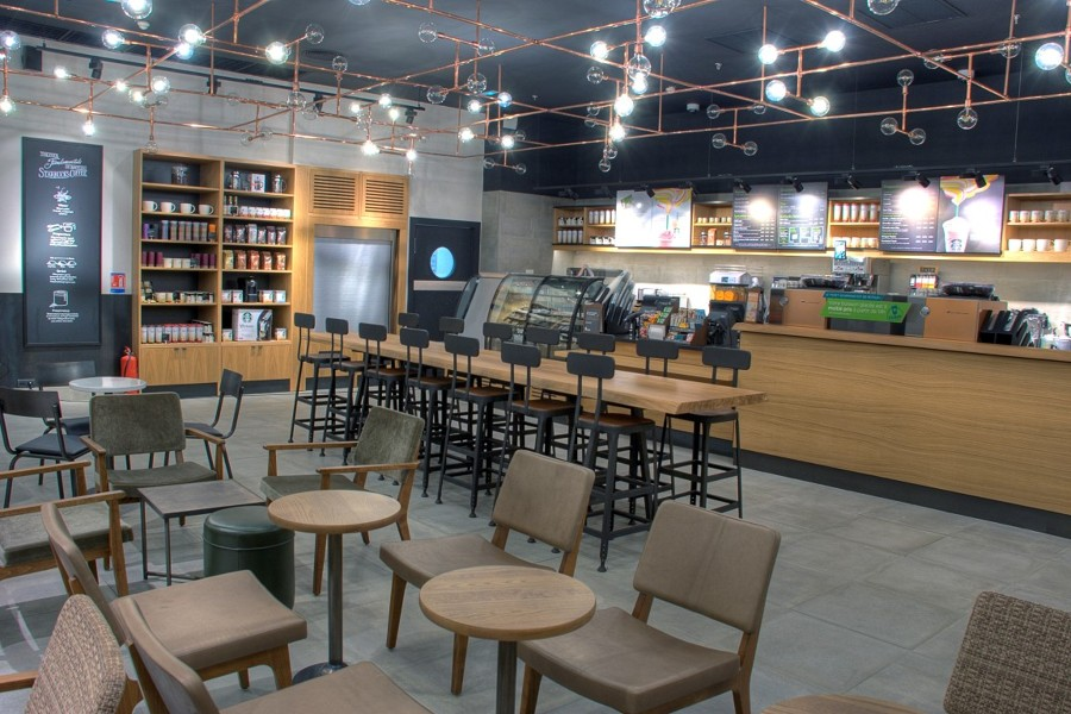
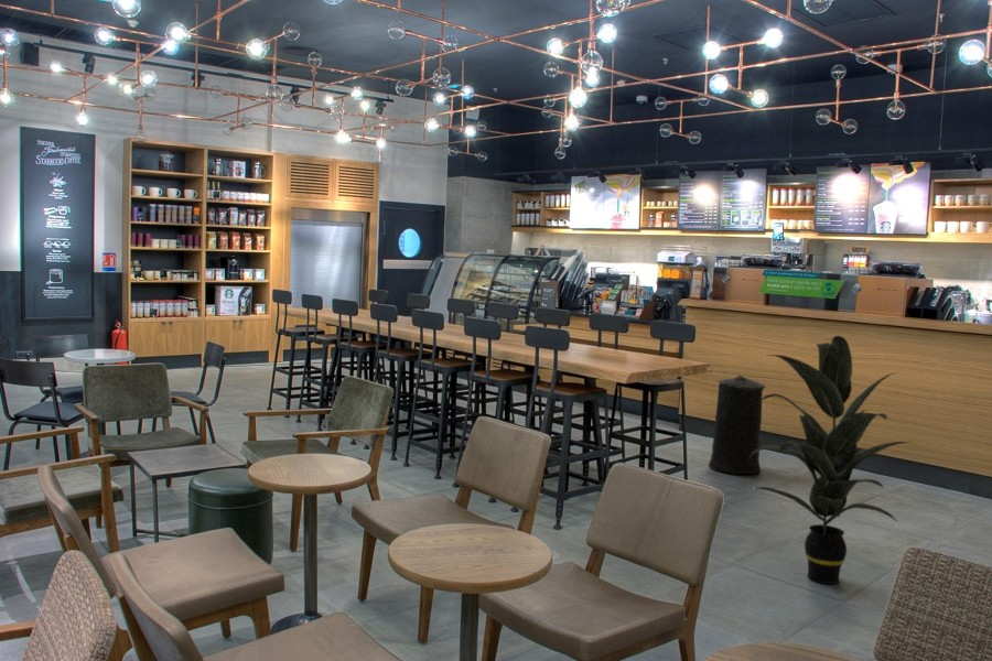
+ indoor plant [747,335,915,585]
+ trash can [708,373,767,475]
